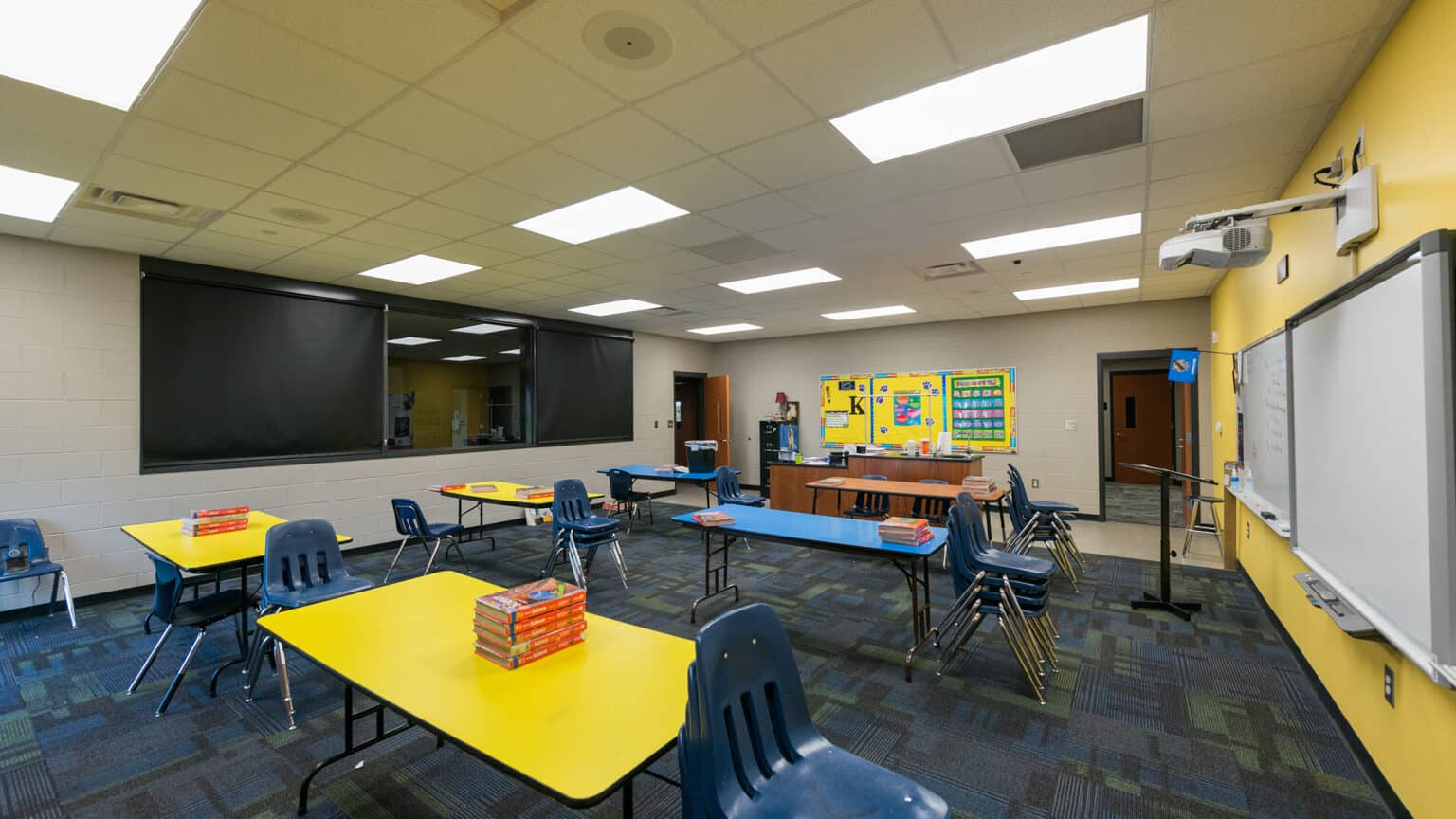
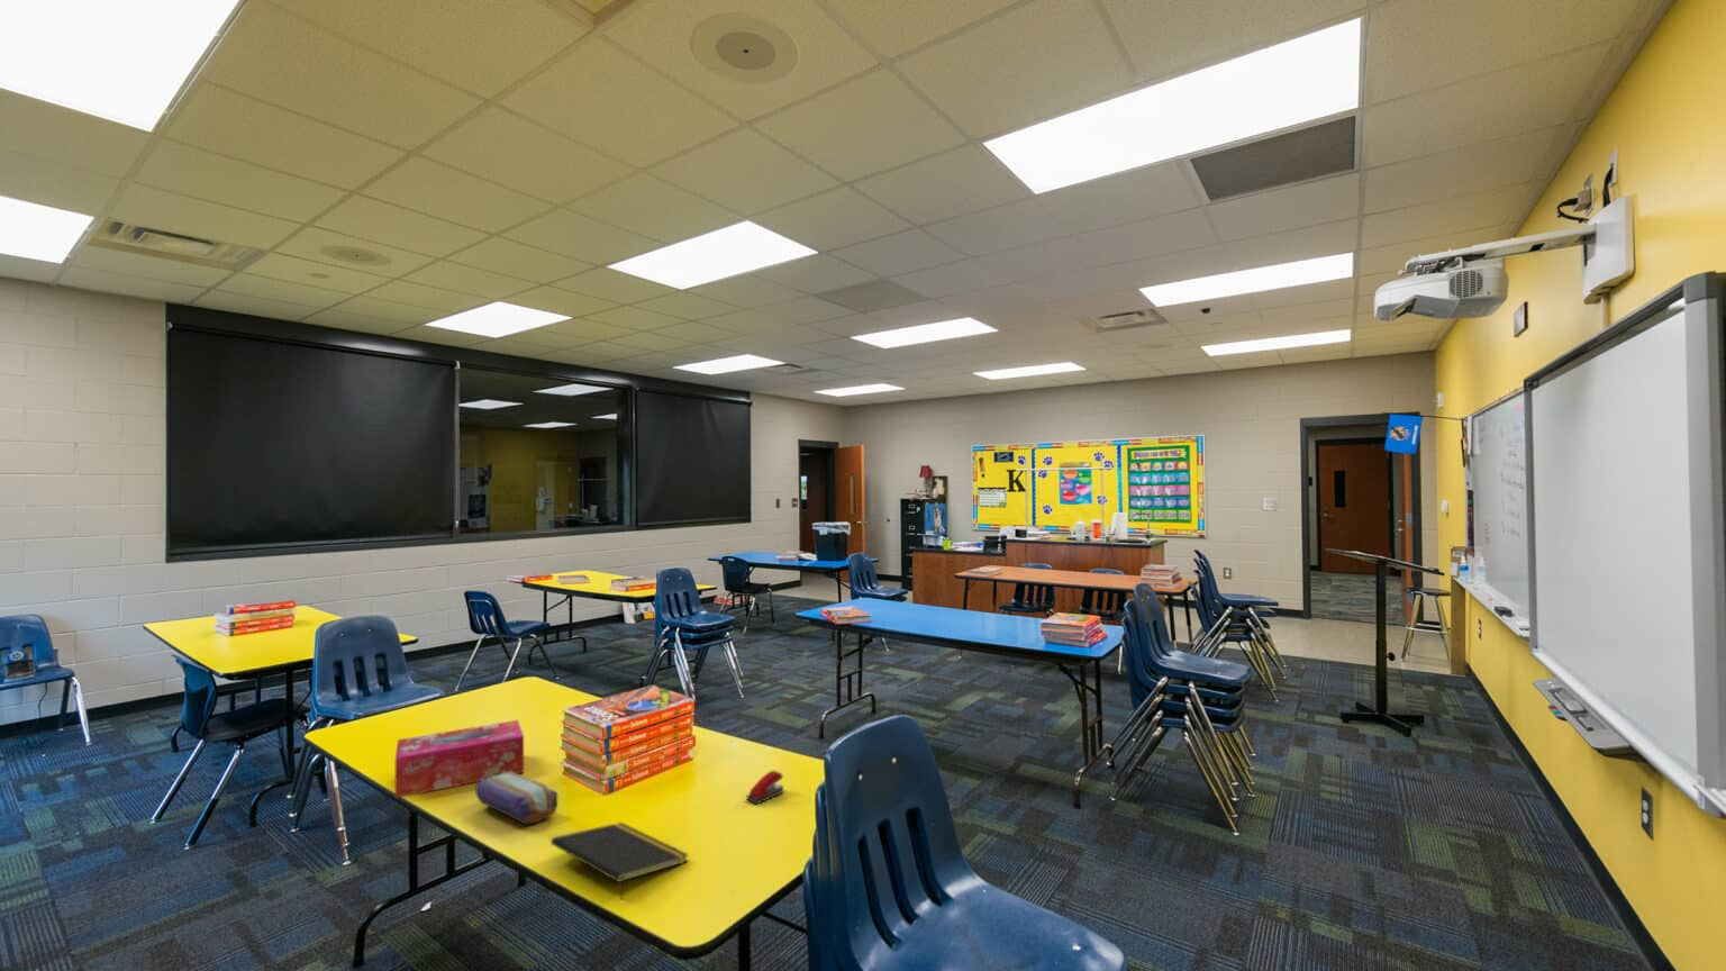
+ notepad [550,822,690,901]
+ pencil case [474,772,558,826]
+ stapler [746,769,785,806]
+ tissue box [395,720,525,799]
